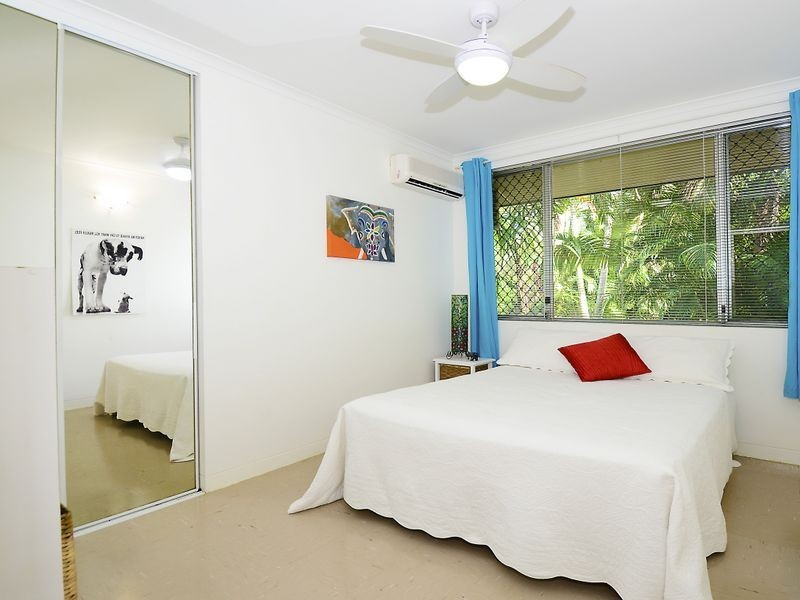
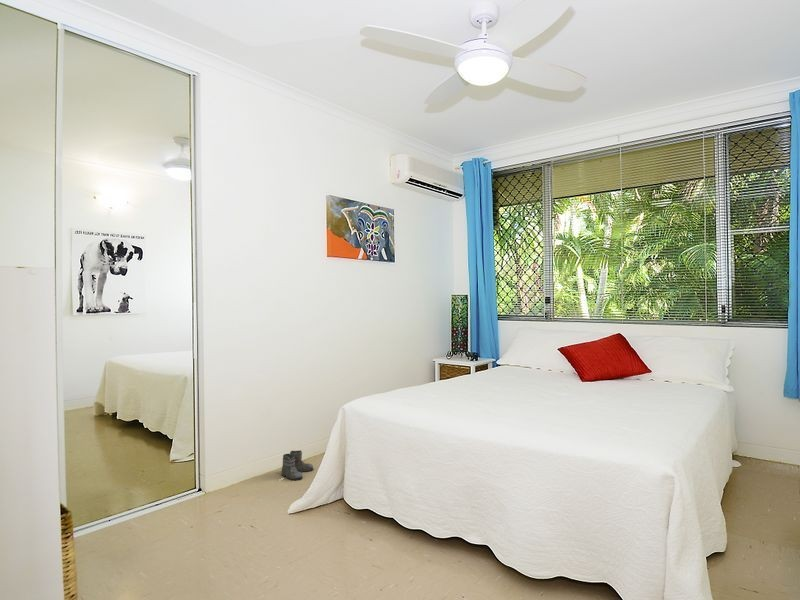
+ boots [280,450,314,481]
